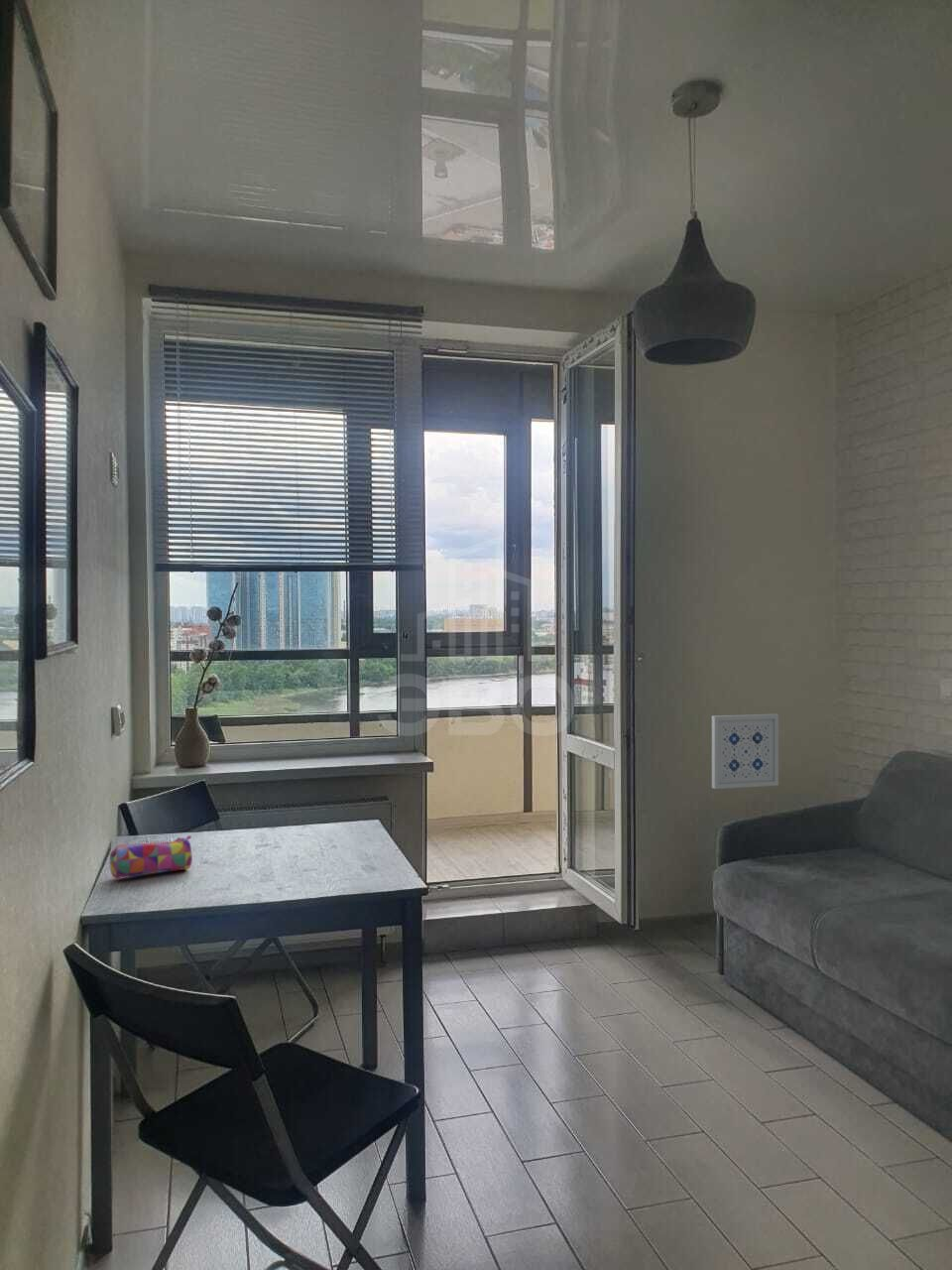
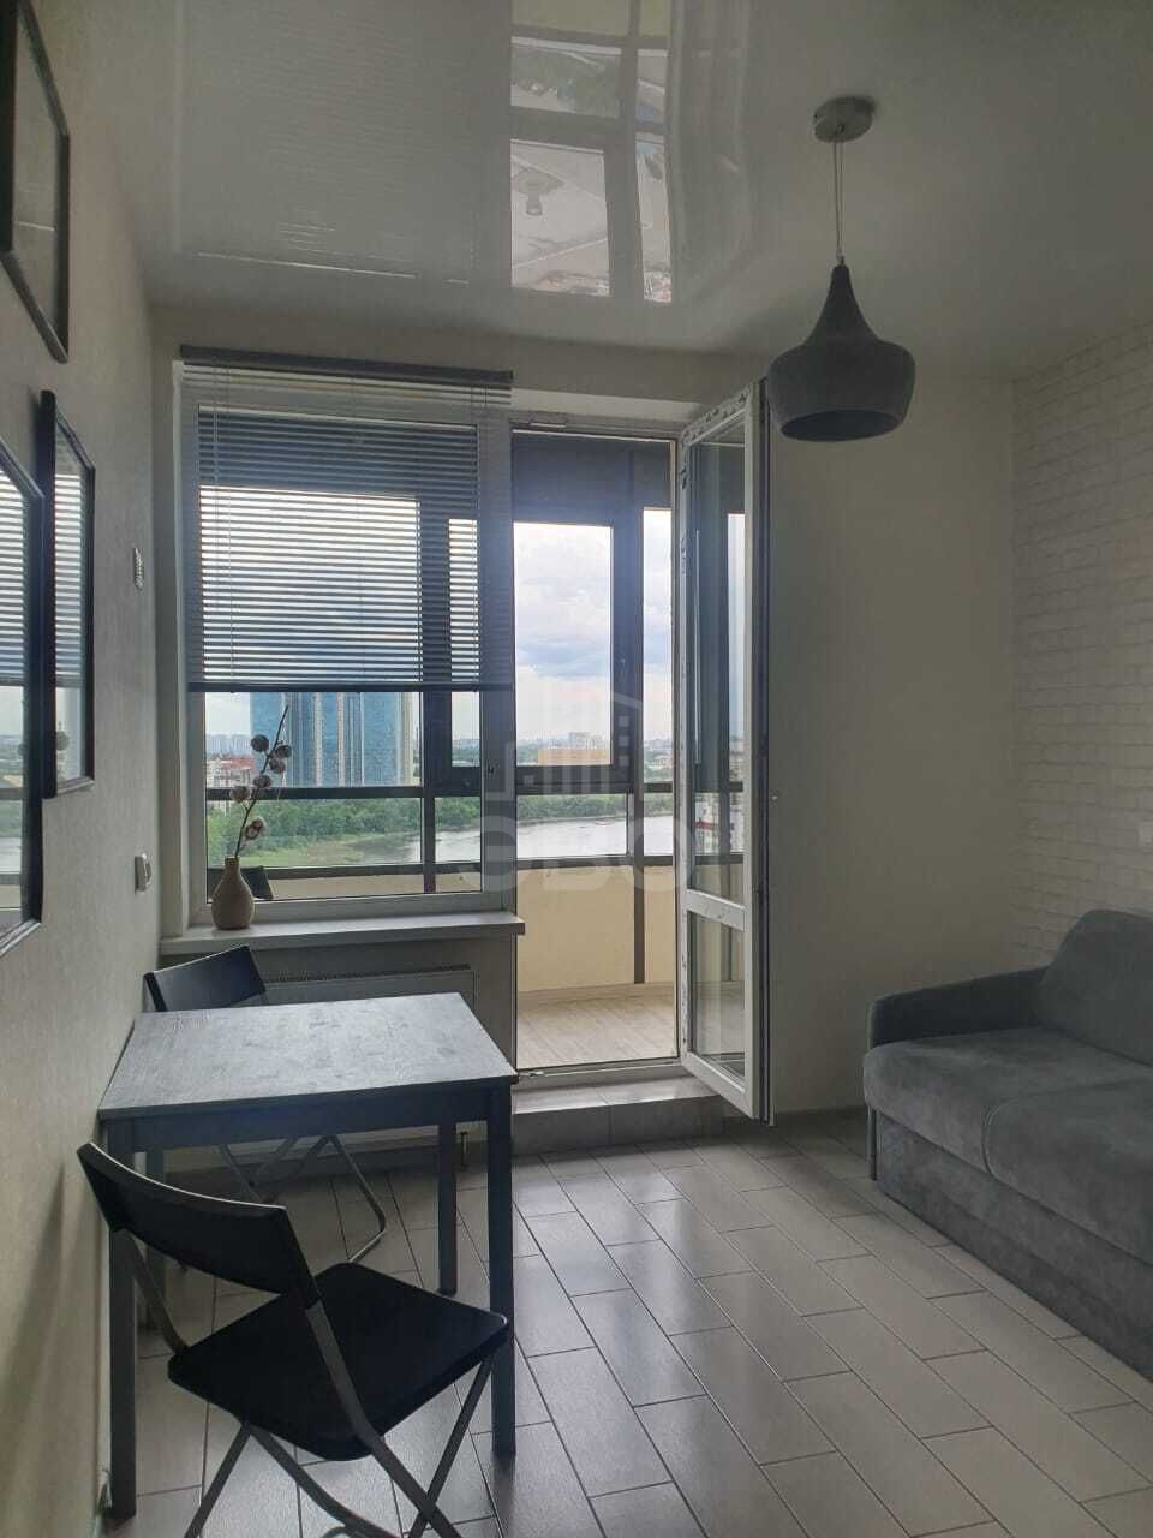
- pencil case [109,834,193,880]
- wall art [711,713,779,790]
